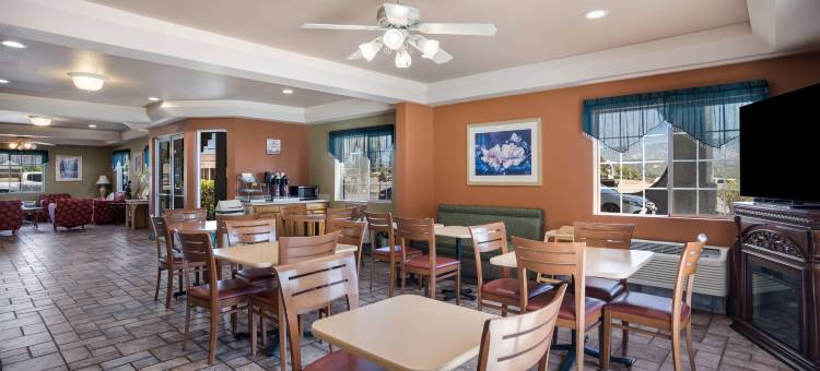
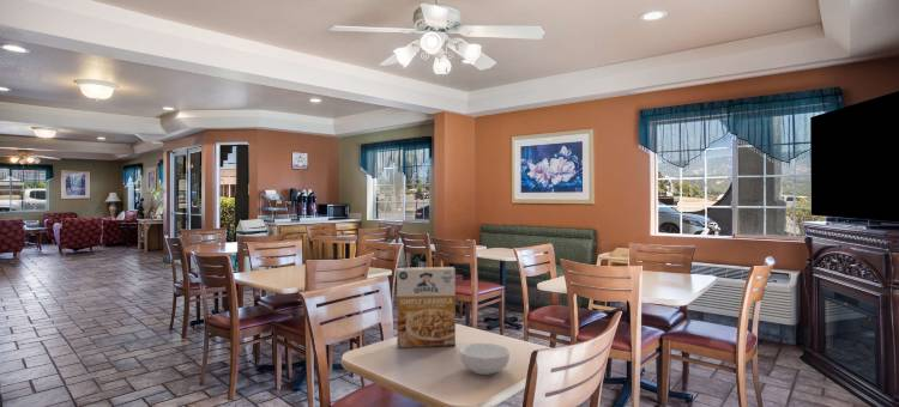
+ cereal bowl [459,342,511,376]
+ cereal box [396,266,457,350]
